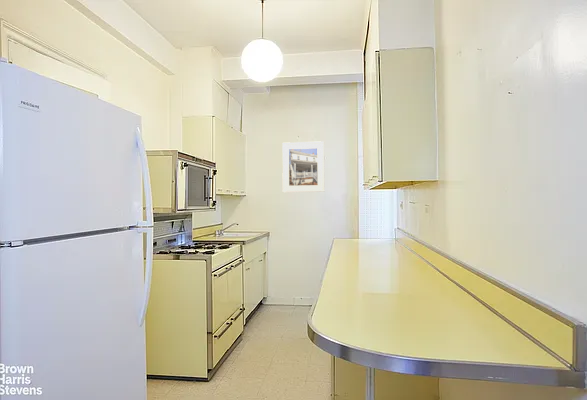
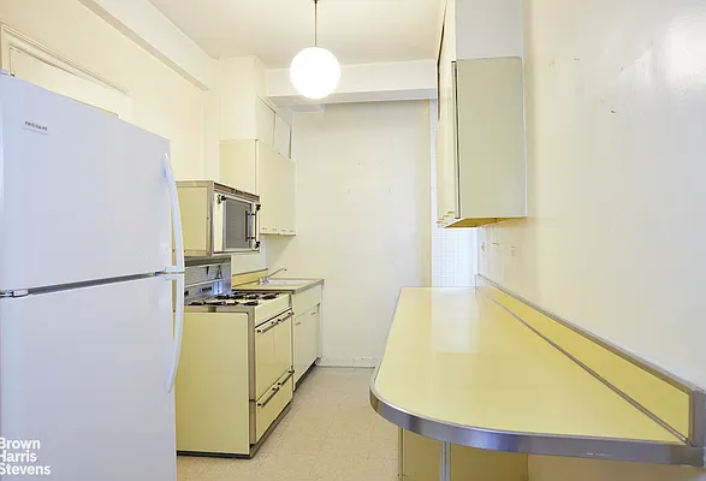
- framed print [281,140,325,193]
